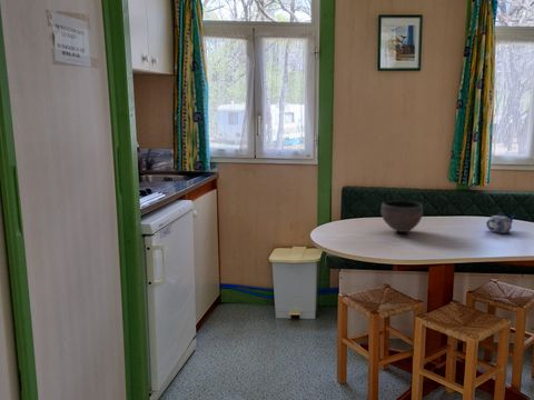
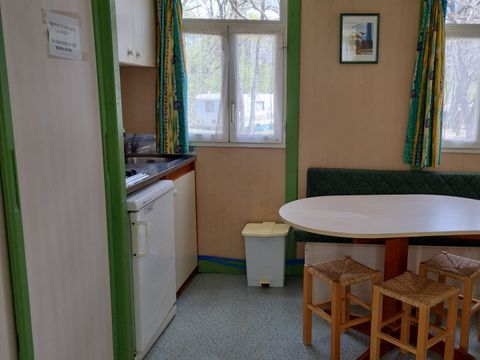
- bowl [380,200,424,233]
- teapot [485,212,516,234]
